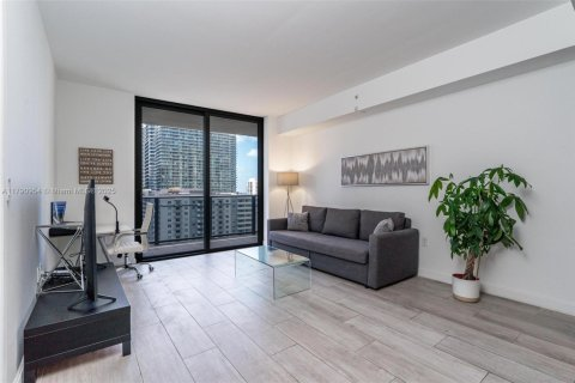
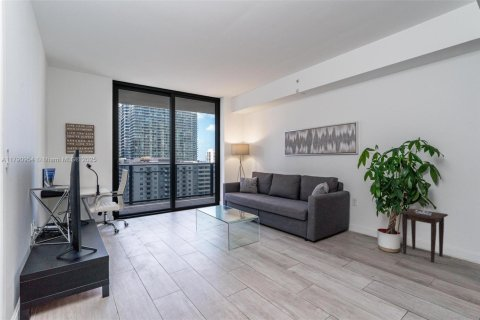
+ side table [397,208,449,263]
